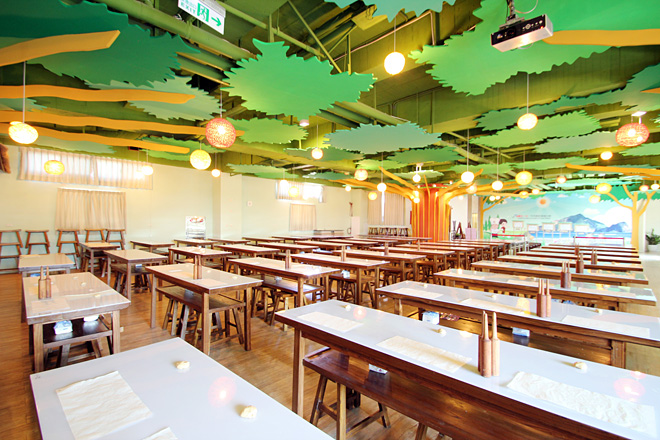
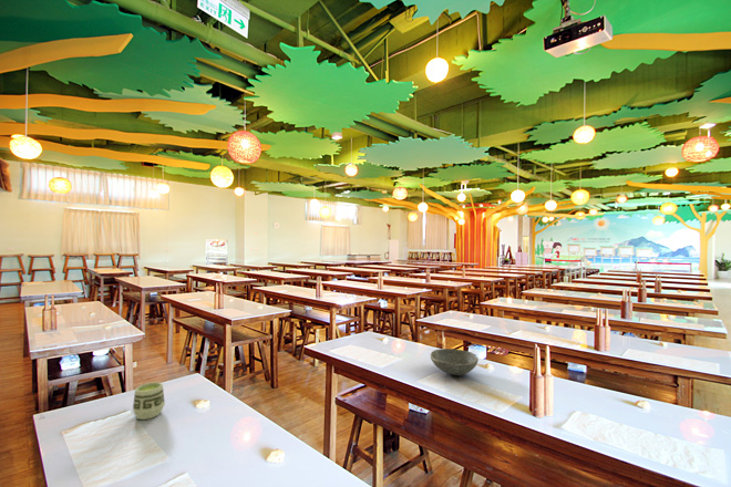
+ cup [132,381,166,421]
+ bowl [430,348,480,376]
